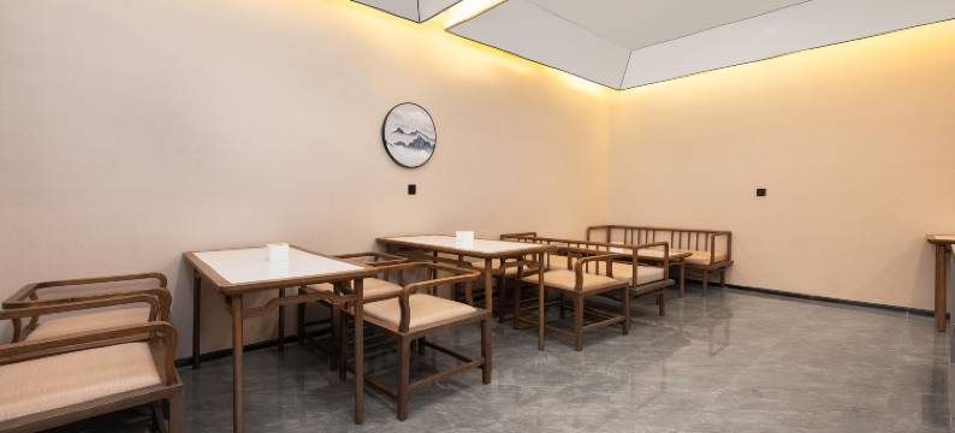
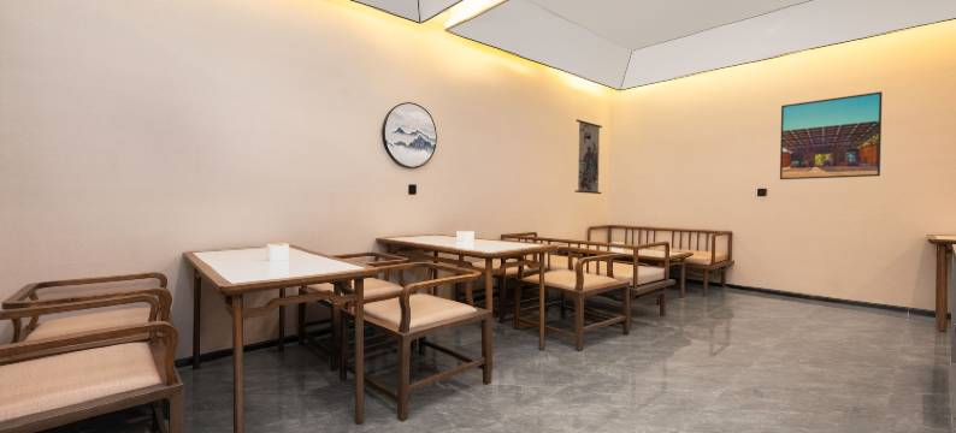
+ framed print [779,90,884,180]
+ wall scroll [574,117,603,195]
